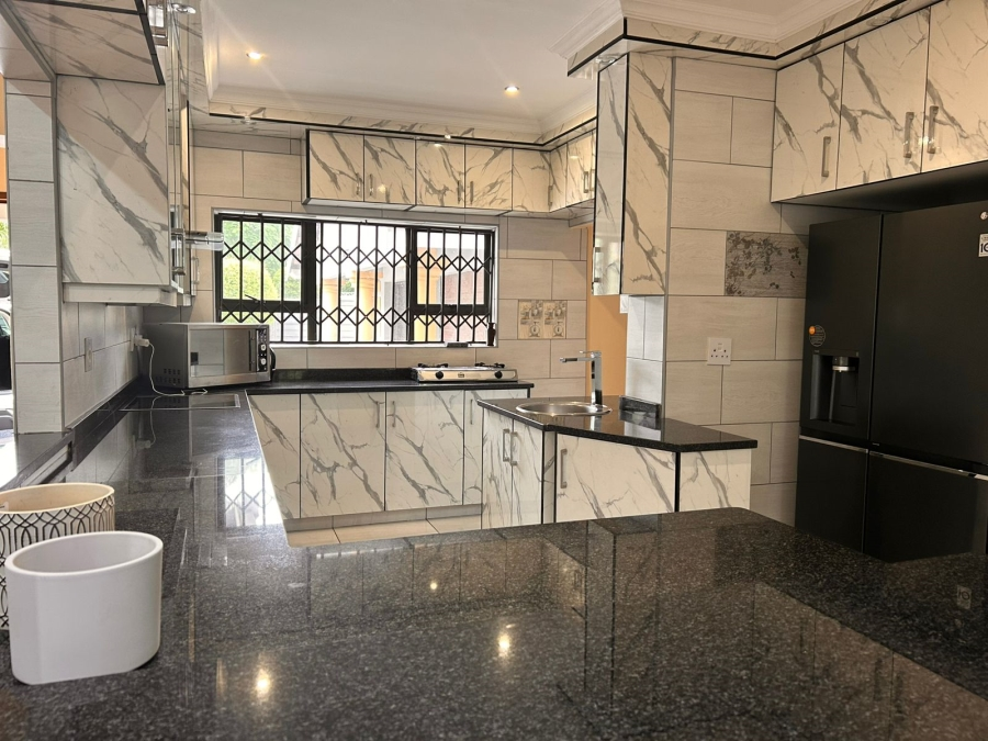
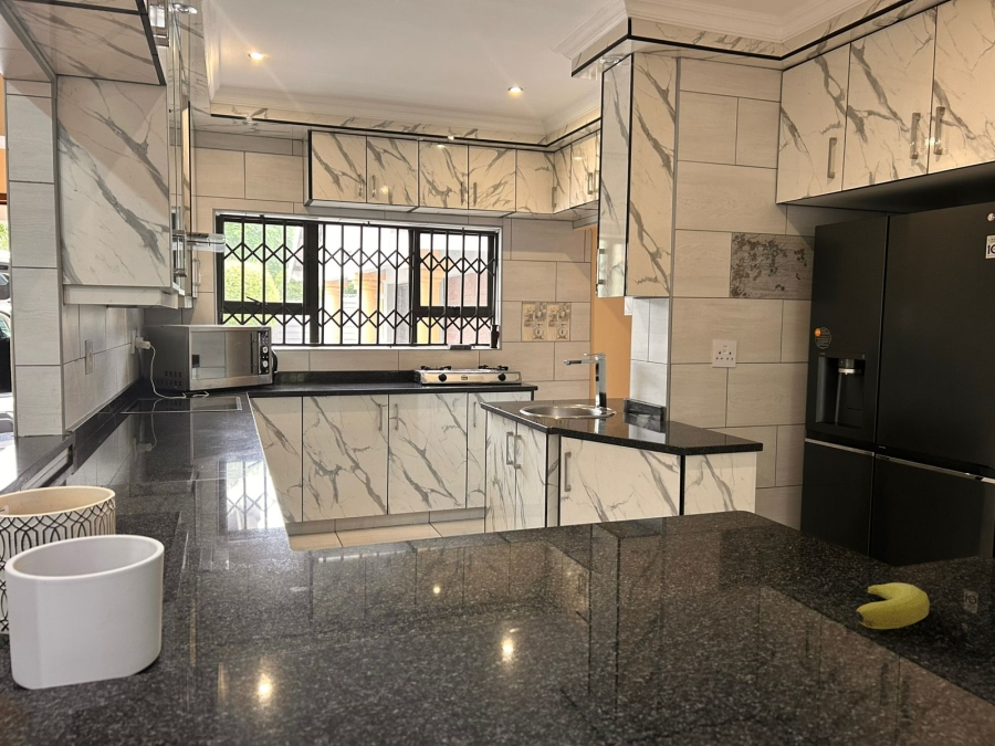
+ banana [855,581,931,630]
